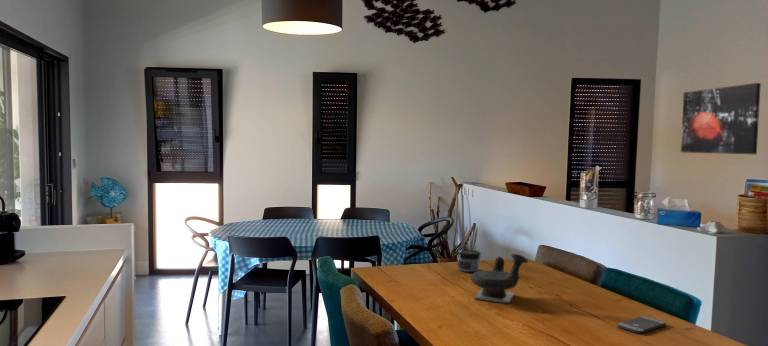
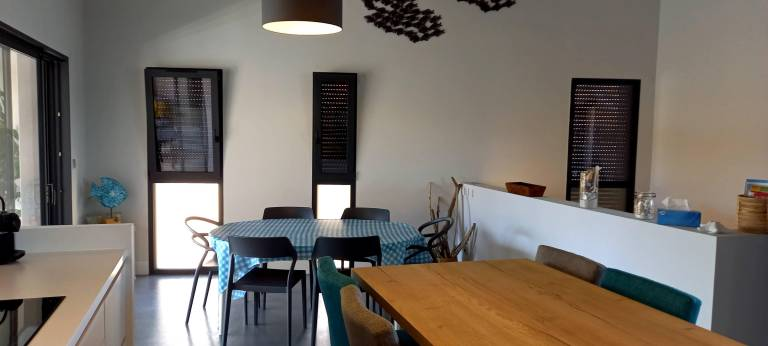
- jar [456,249,482,273]
- teapot [470,253,529,304]
- wall art [680,82,762,155]
- smartphone [616,315,667,334]
